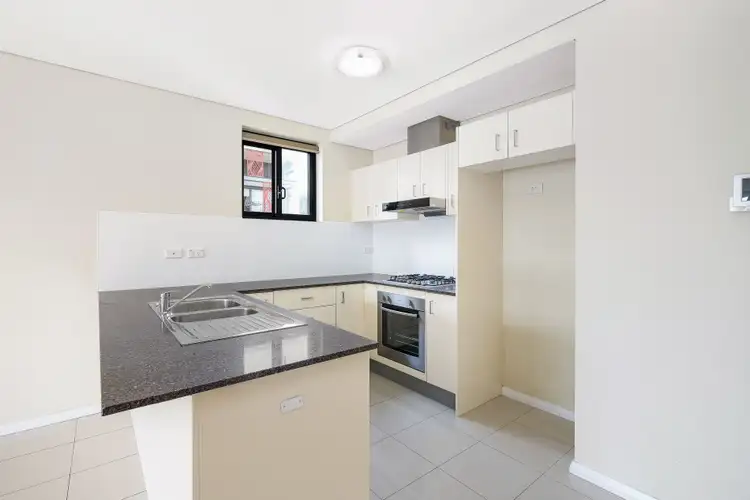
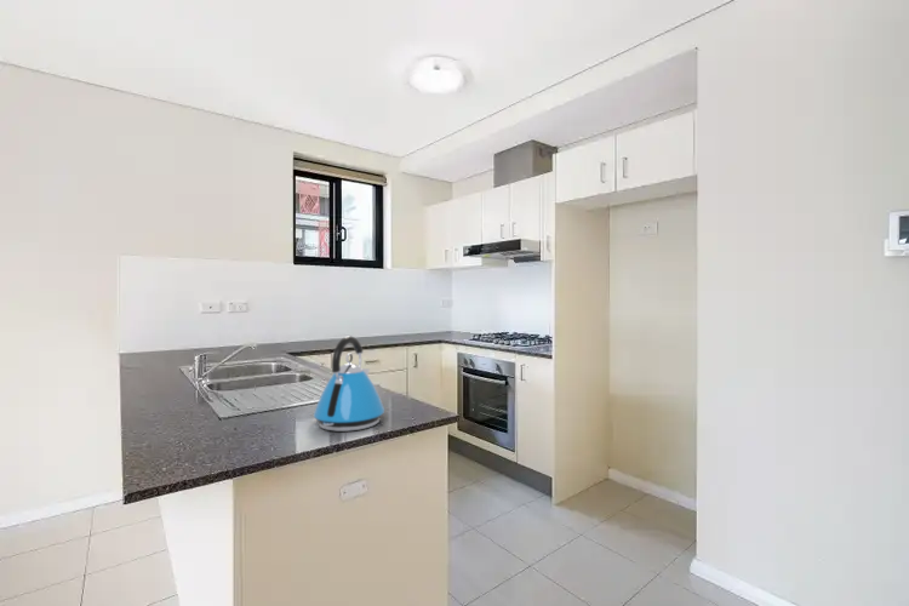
+ kettle [313,335,385,433]
